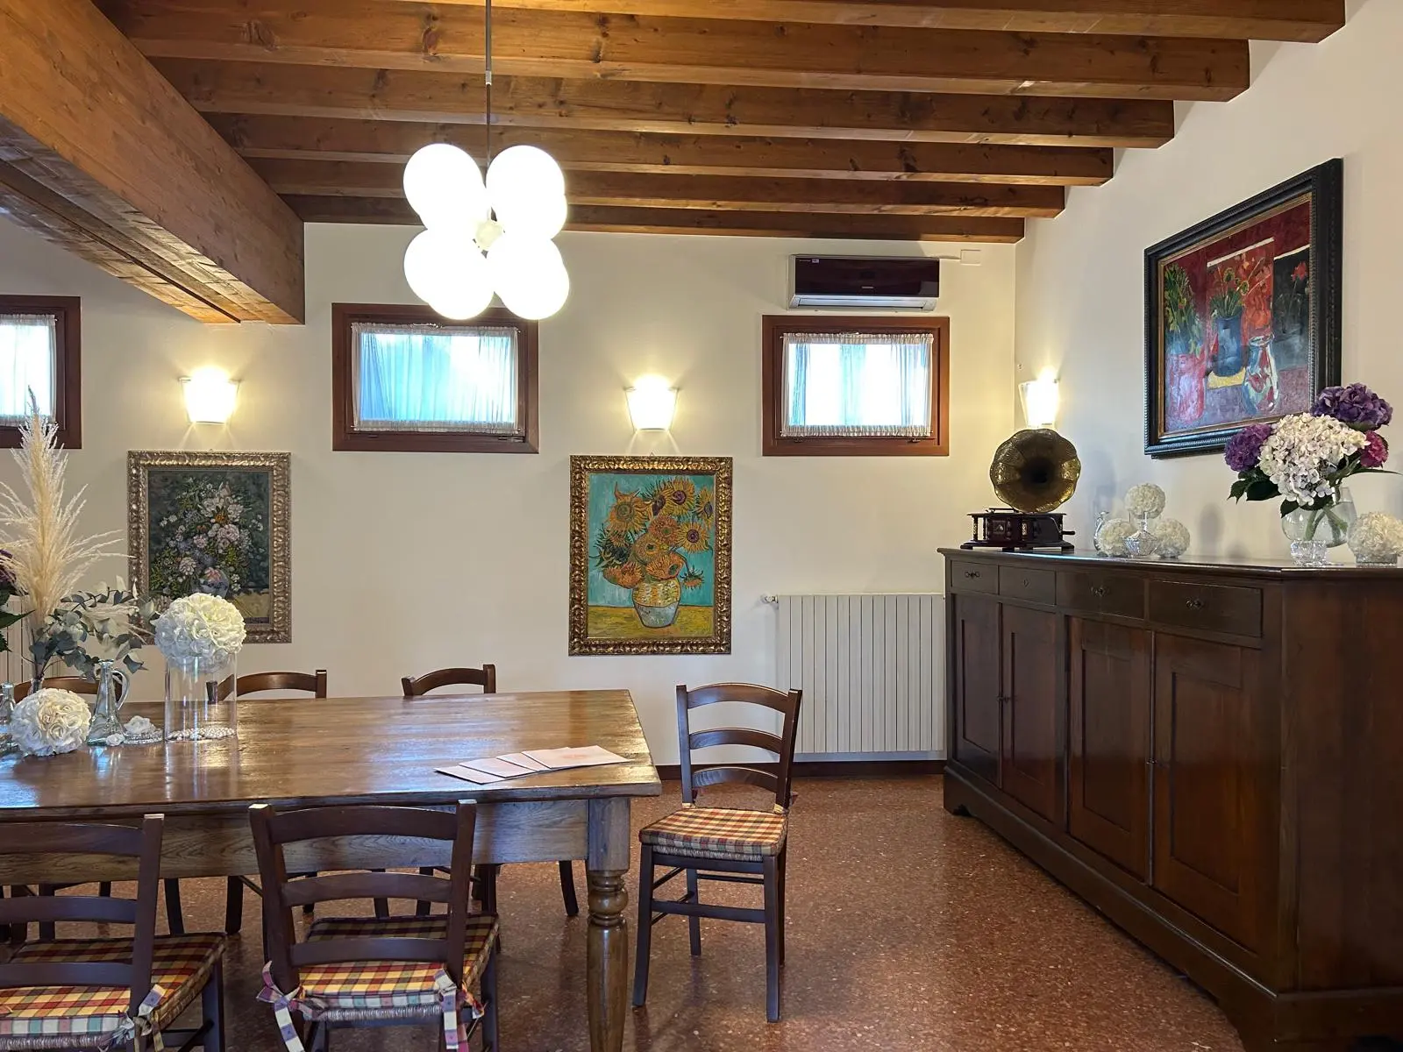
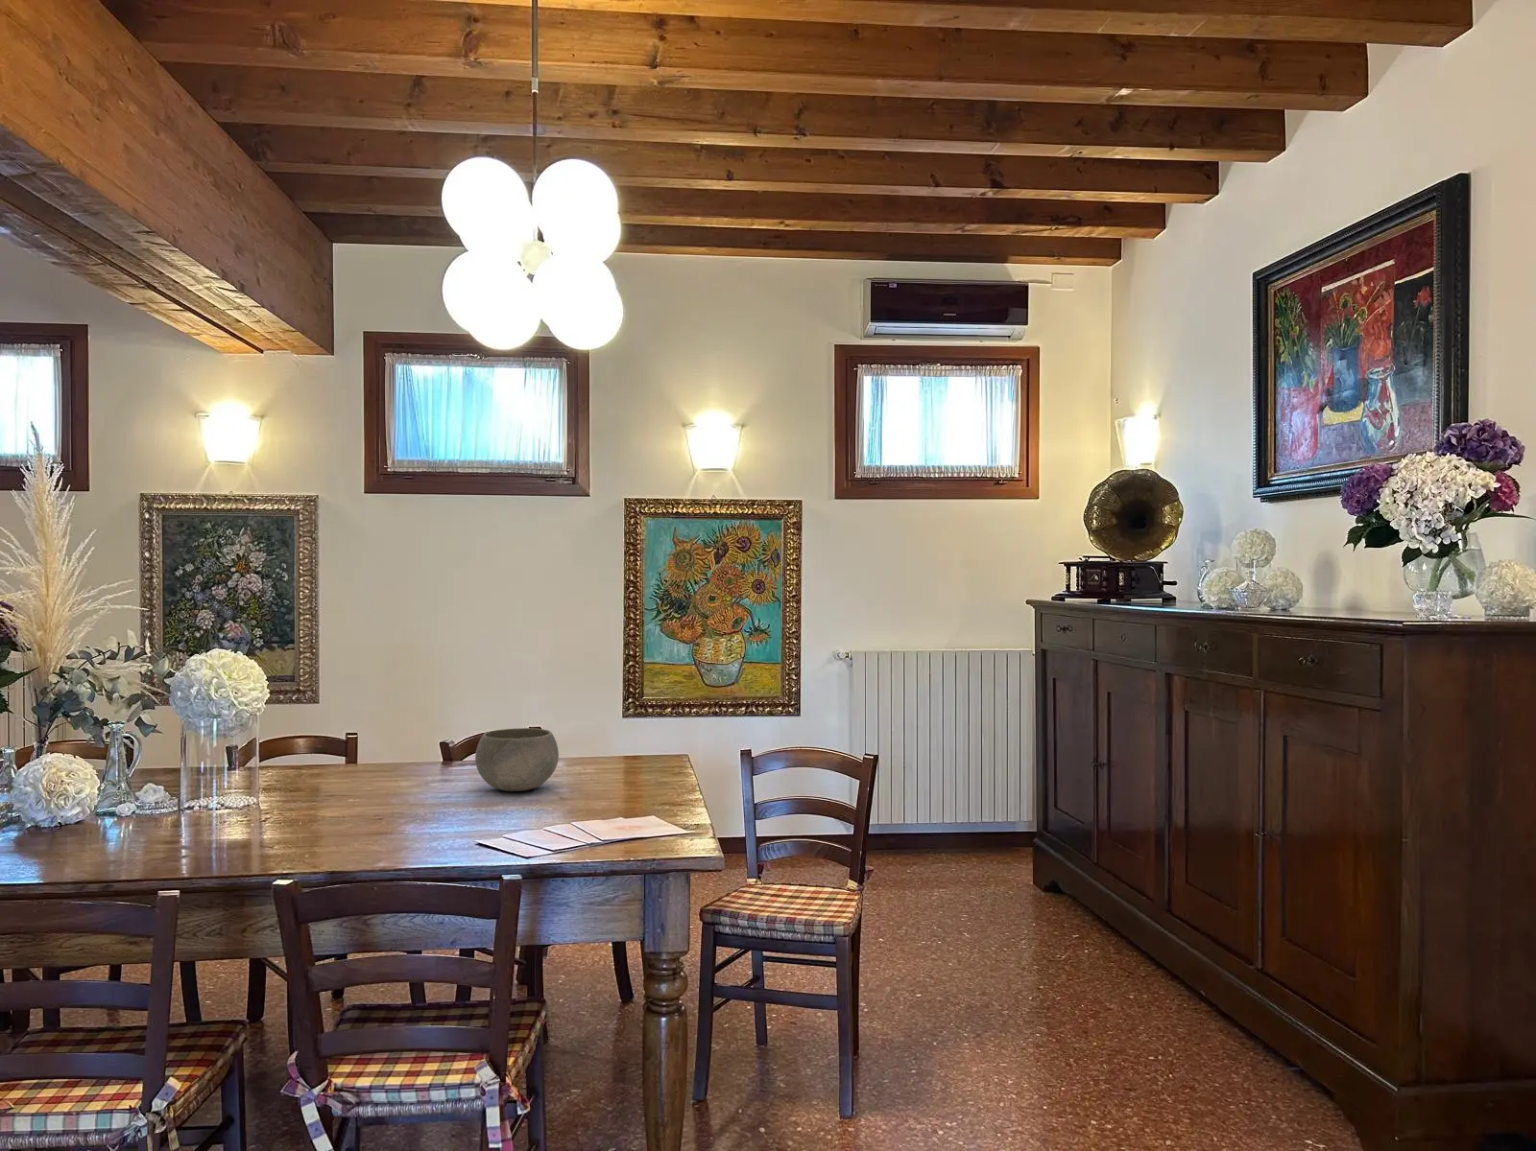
+ bowl [474,727,560,792]
